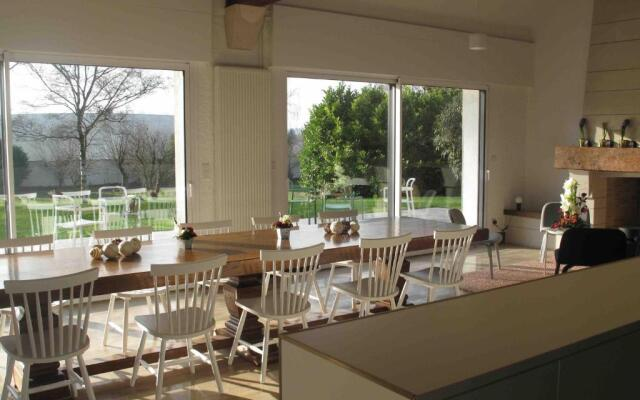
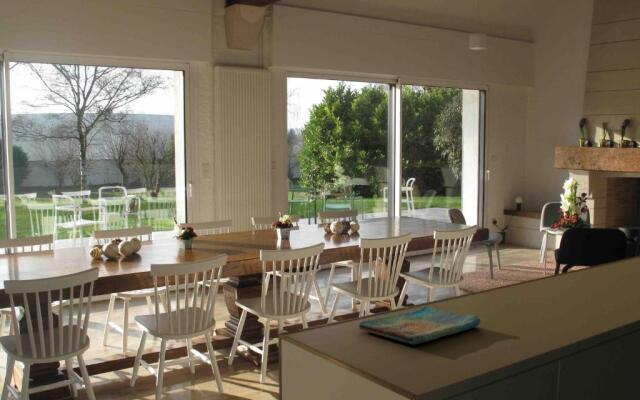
+ dish towel [358,305,481,345]
